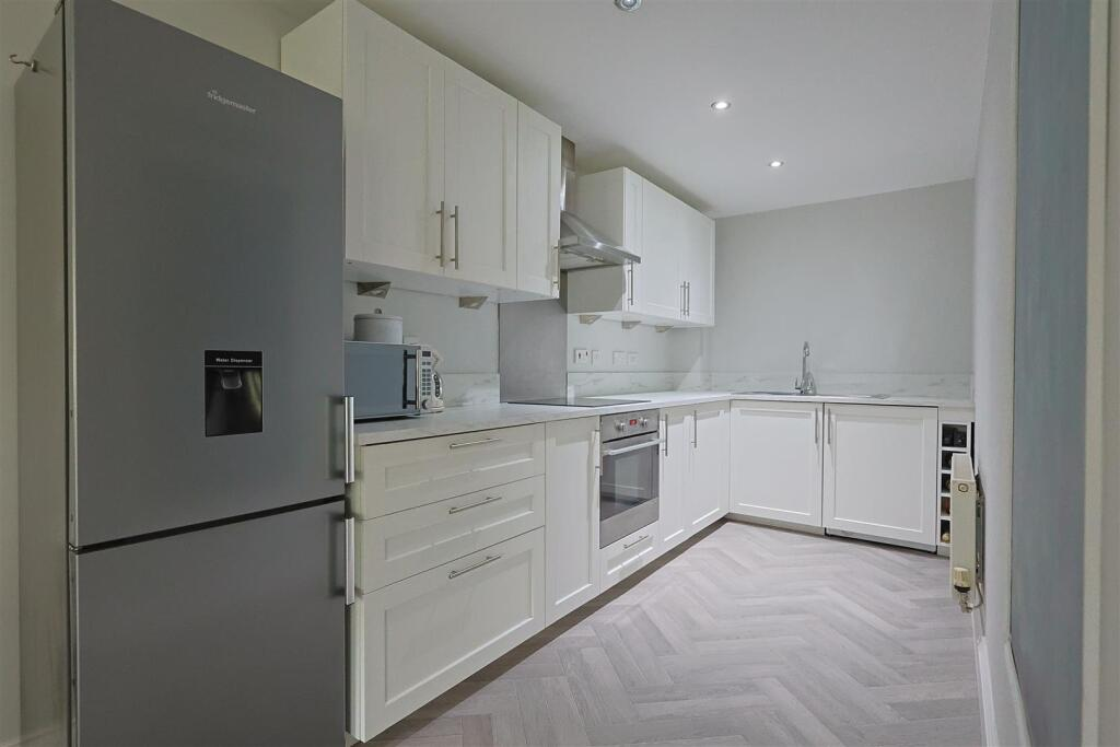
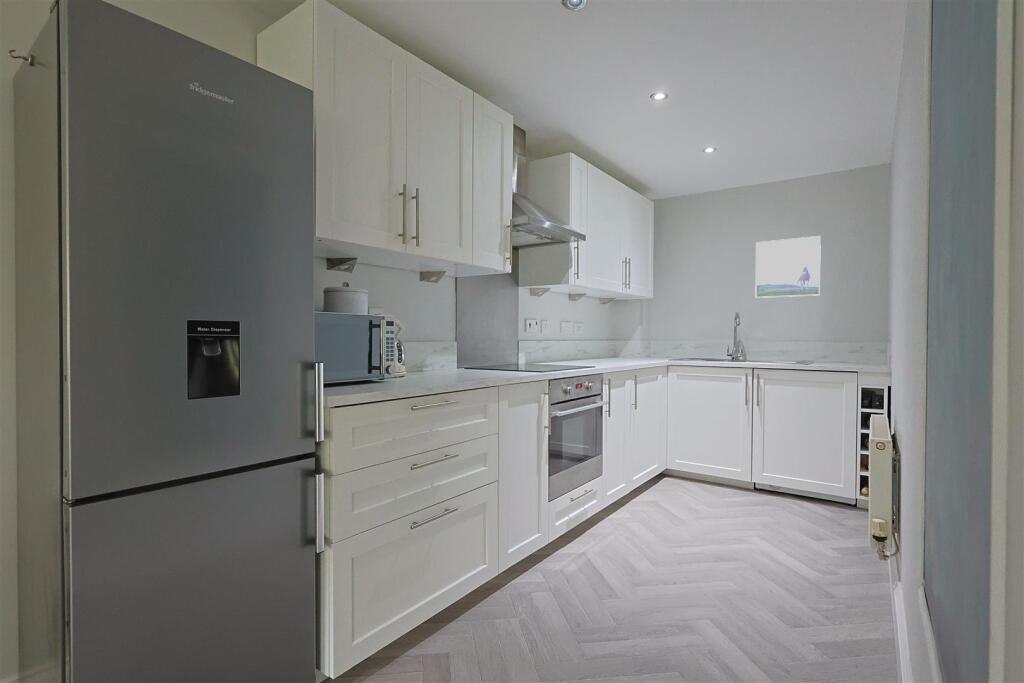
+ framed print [755,235,822,299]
